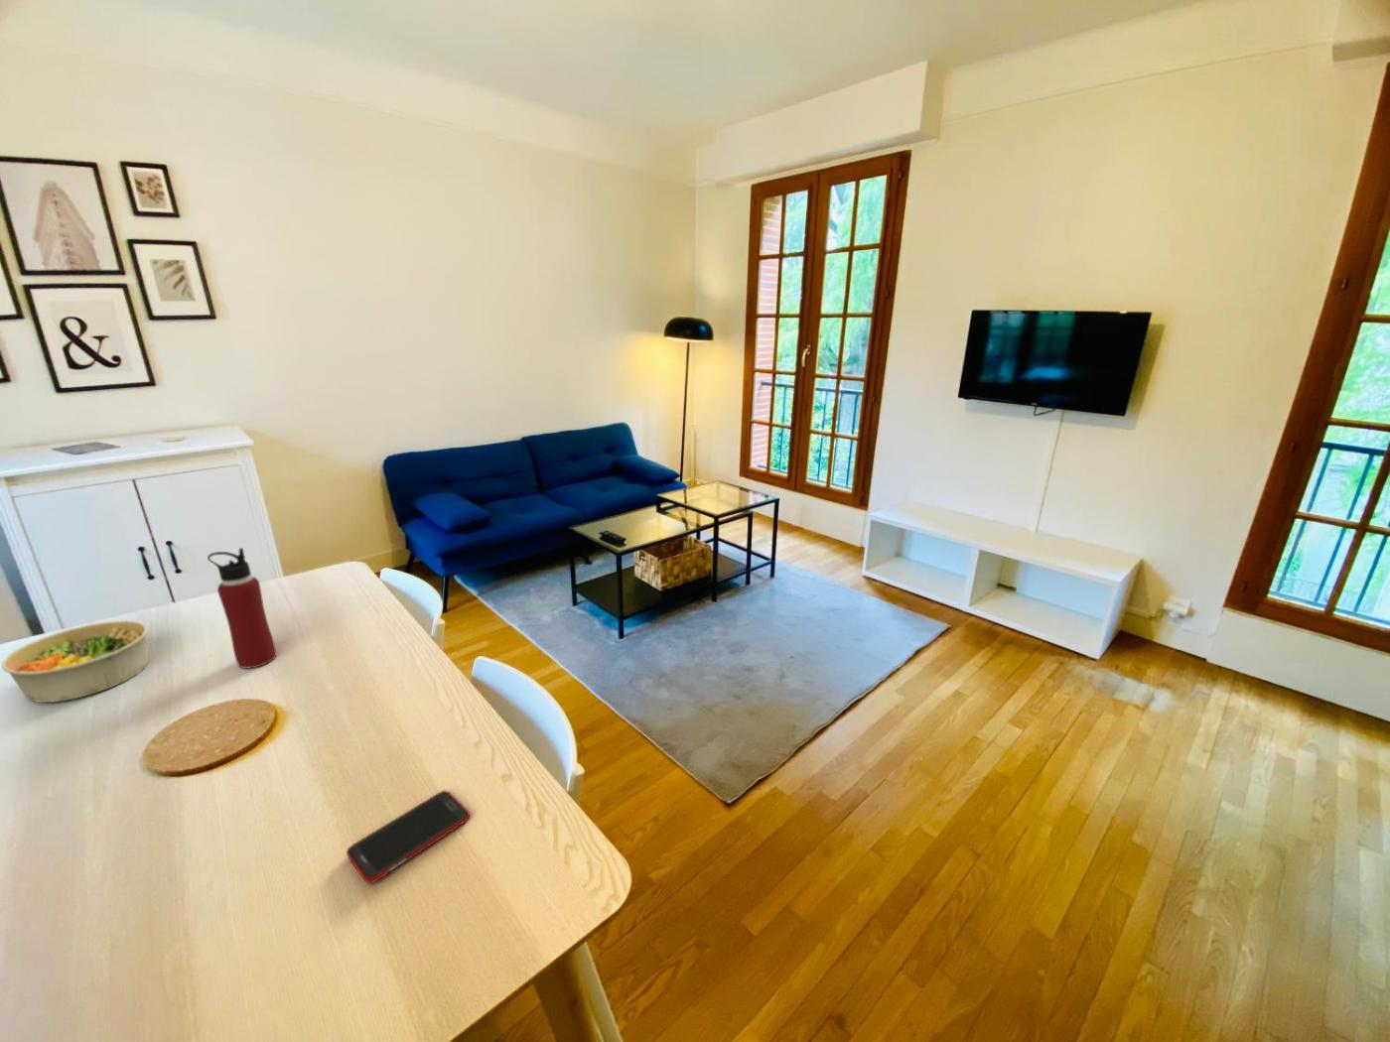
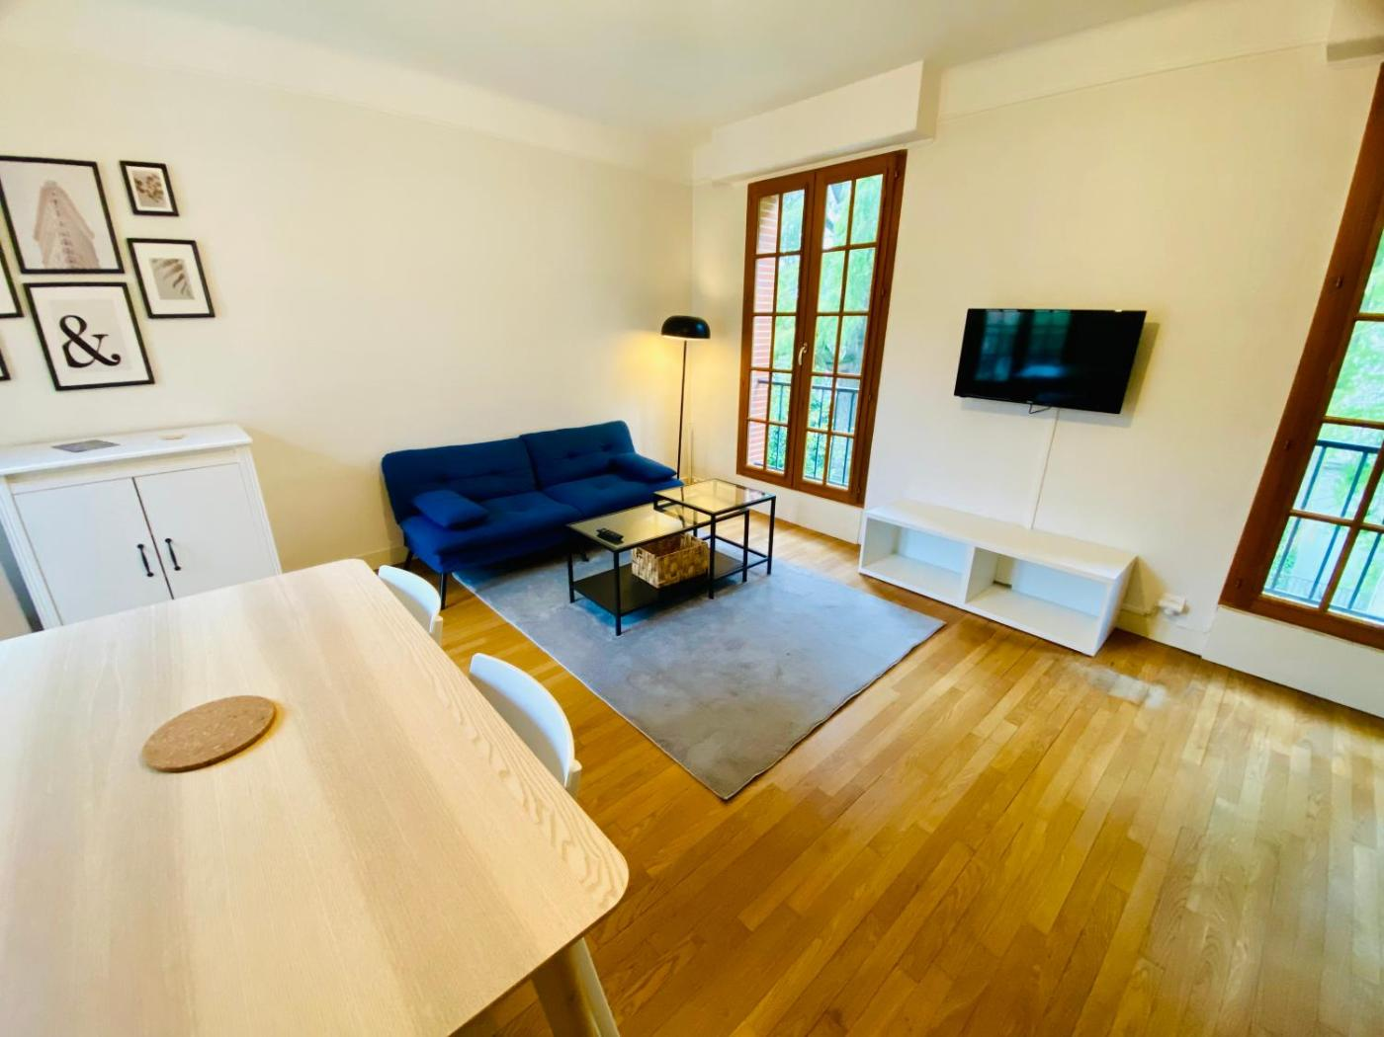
- cell phone [346,790,471,885]
- water bottle [207,547,278,670]
- bowl [1,621,150,704]
